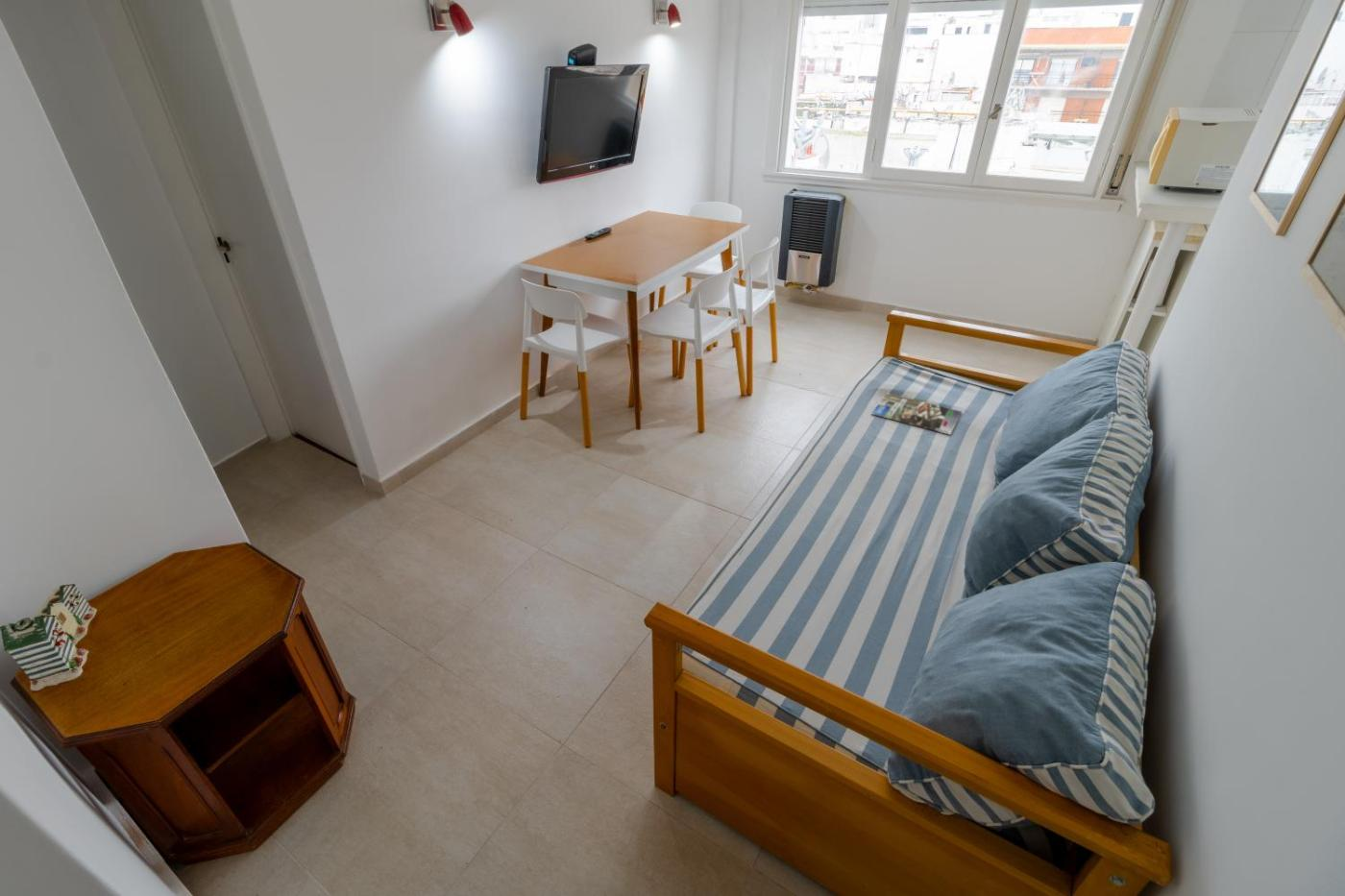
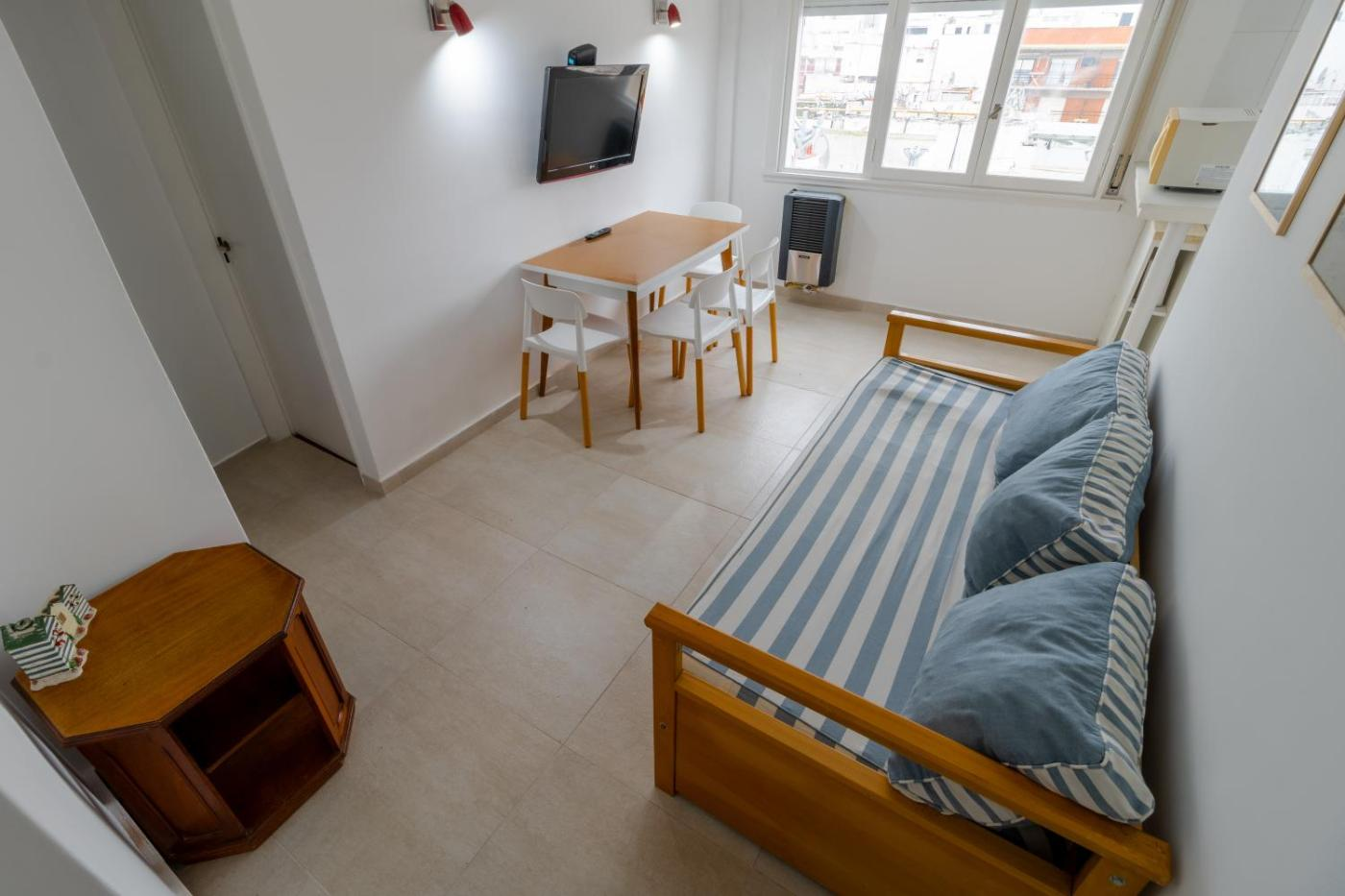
- magazine [870,392,963,436]
